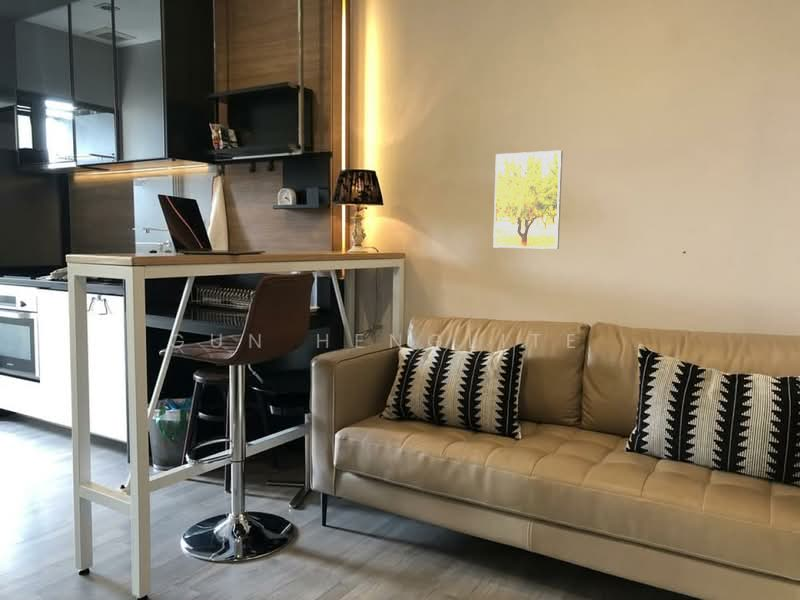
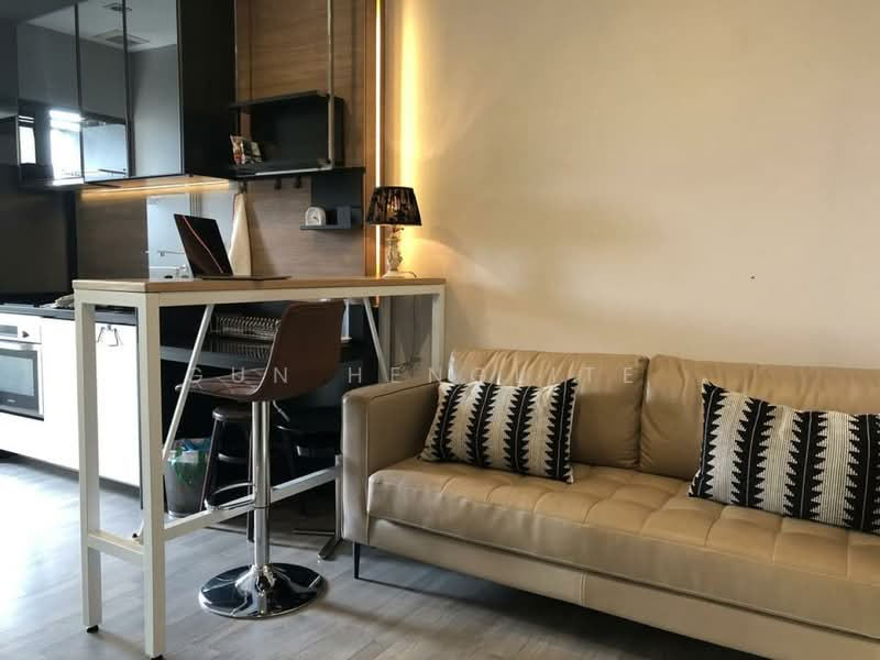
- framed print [492,149,564,250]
